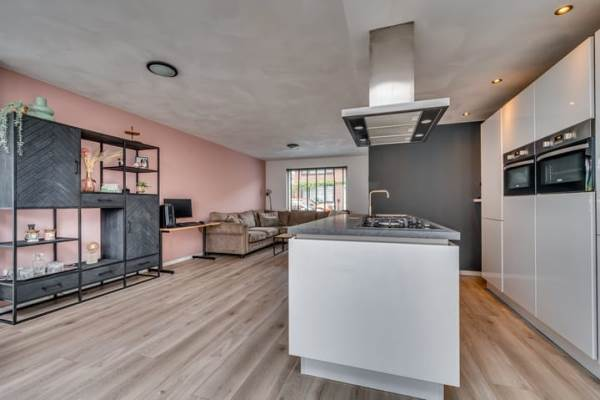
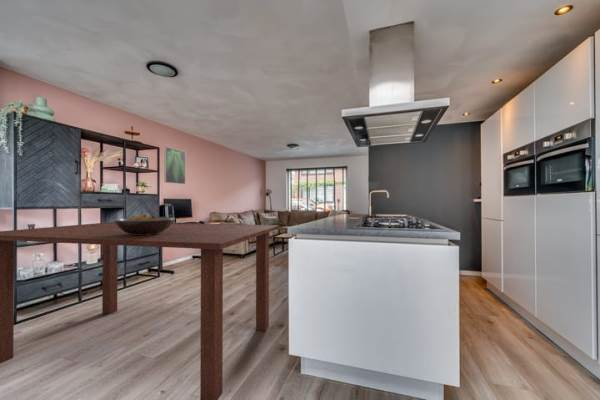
+ dining table [0,221,280,400]
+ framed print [163,146,186,185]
+ fruit bowl [113,214,176,235]
